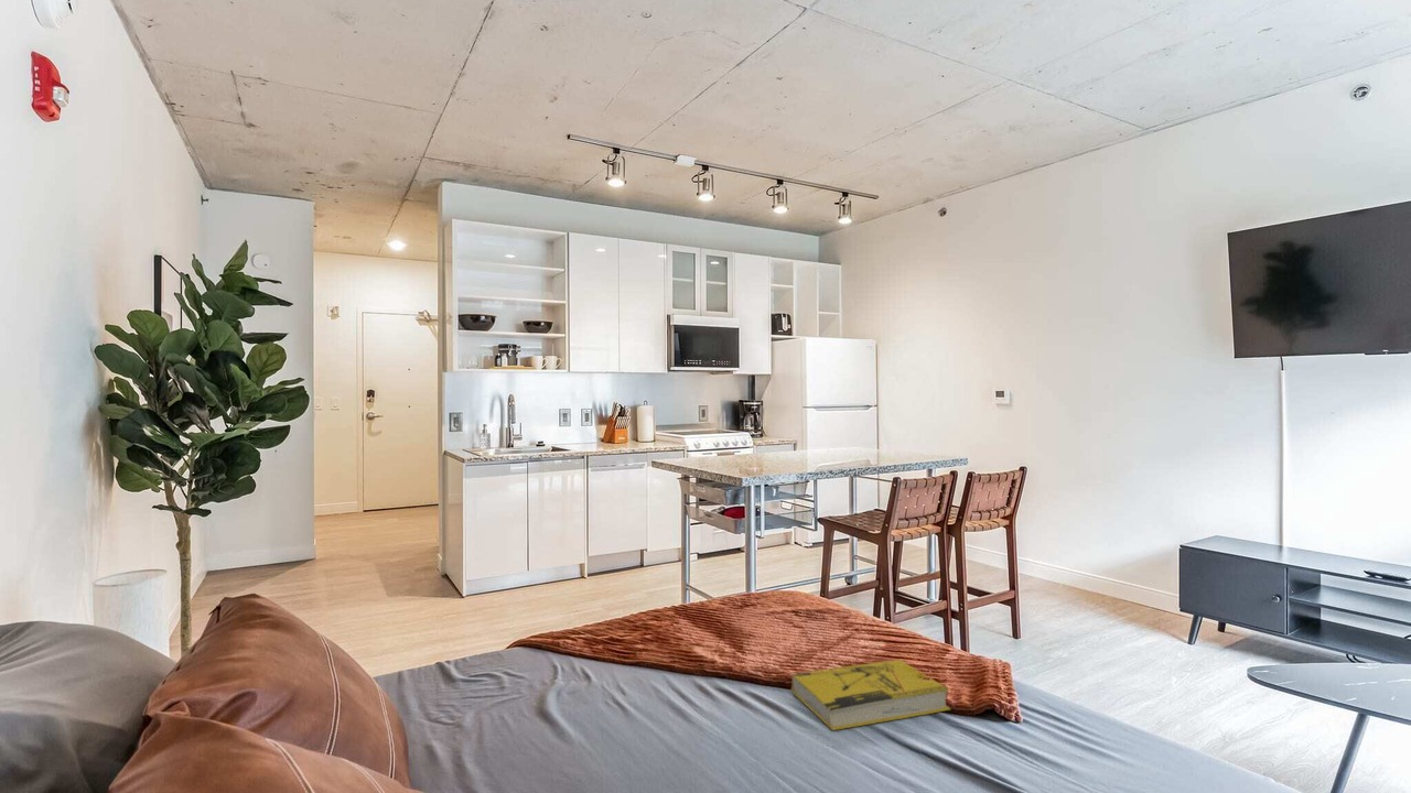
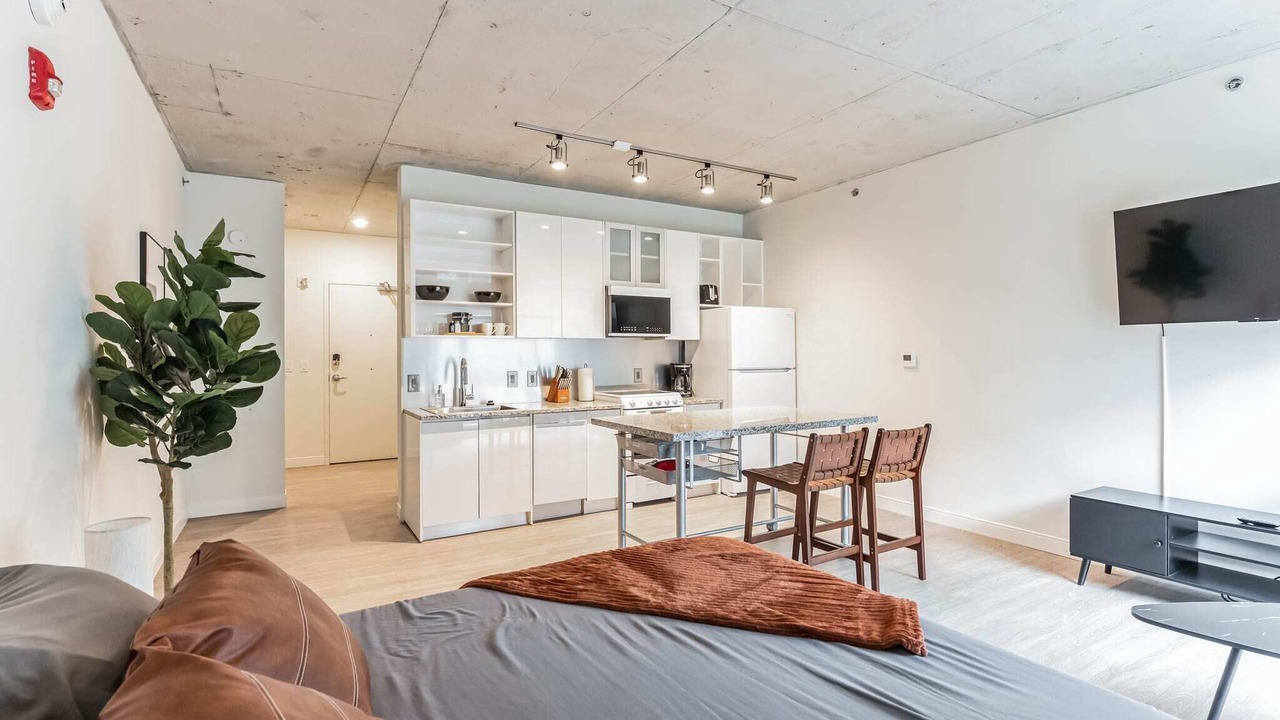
- book [790,659,951,731]
